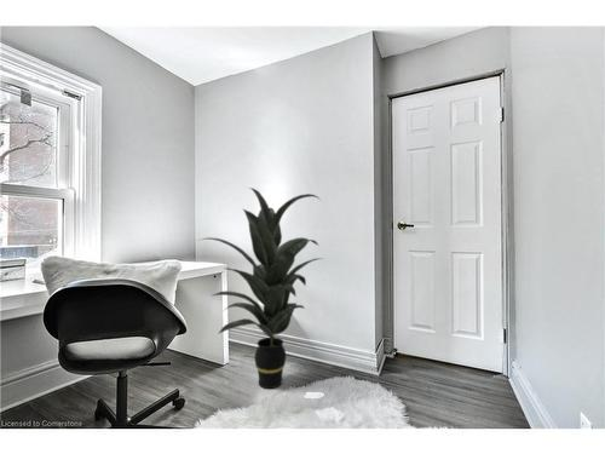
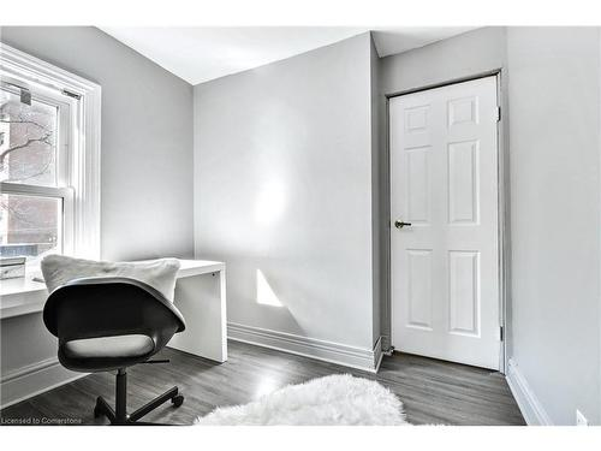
- indoor plant [196,186,325,390]
